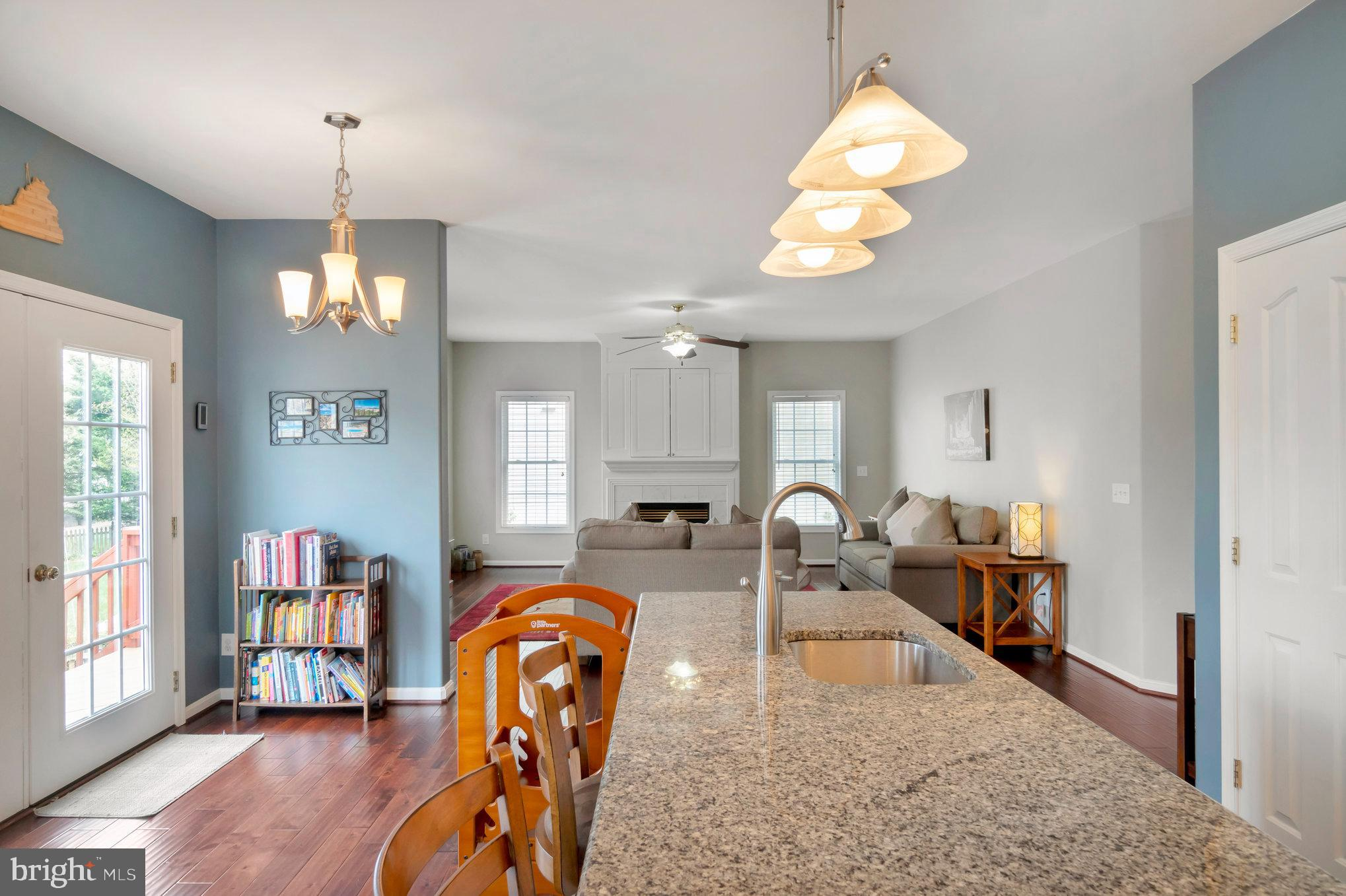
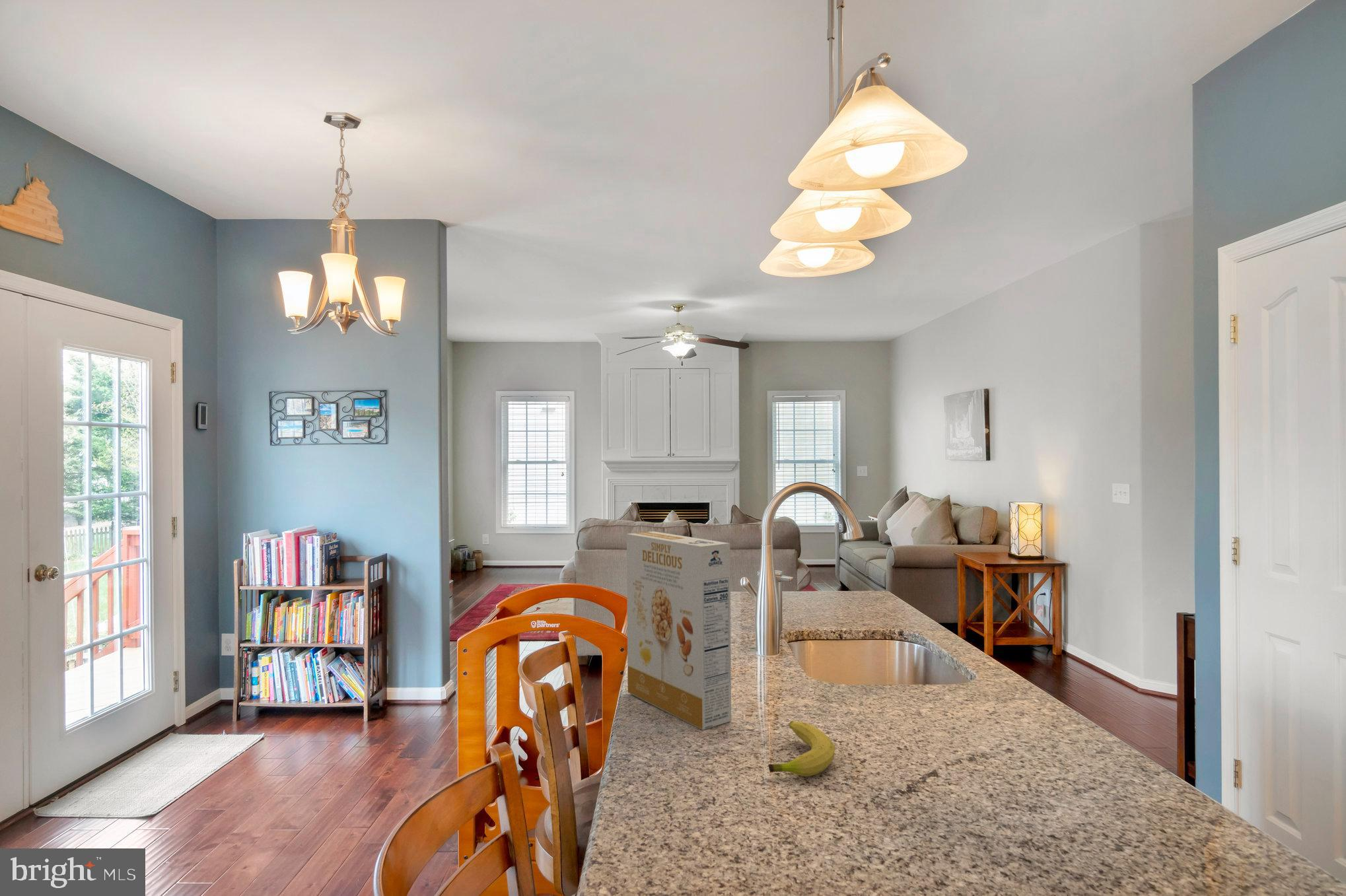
+ cereal box [626,531,732,730]
+ fruit [768,720,835,777]
